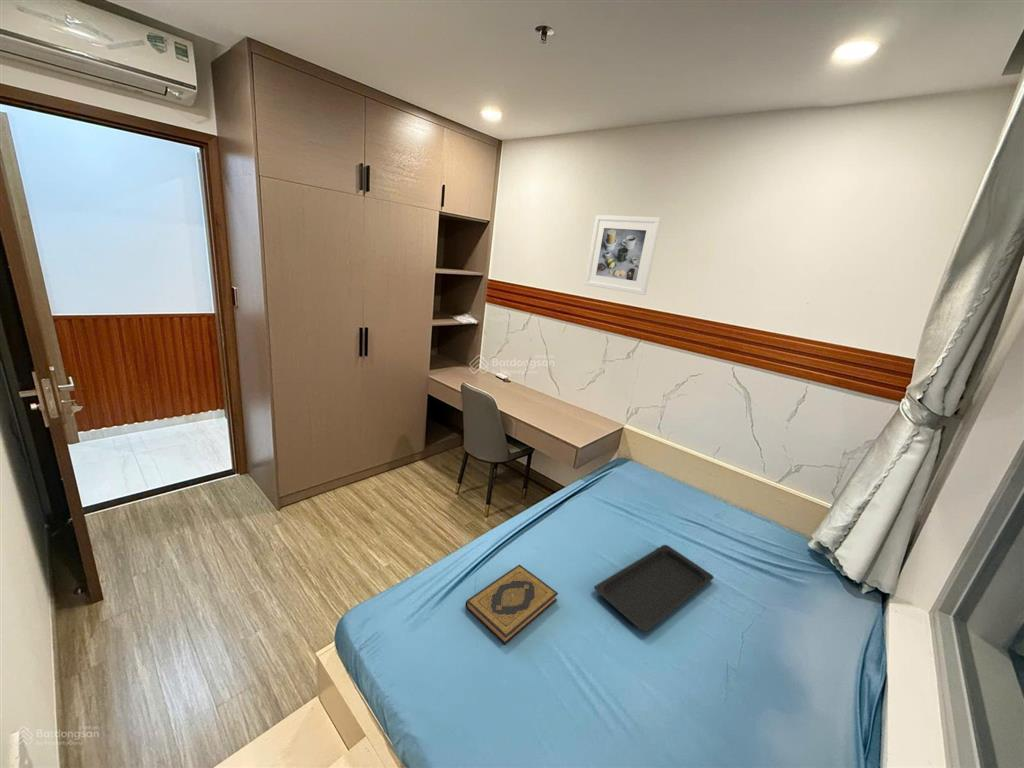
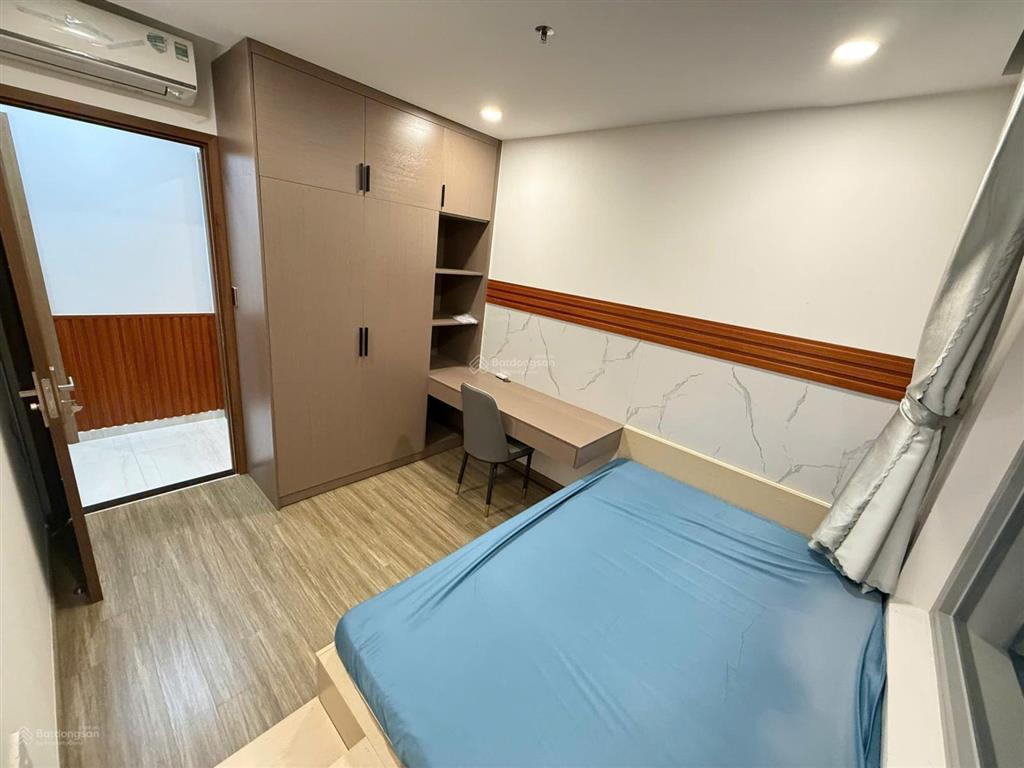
- serving tray [593,544,715,633]
- hardback book [465,564,559,646]
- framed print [584,214,663,296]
